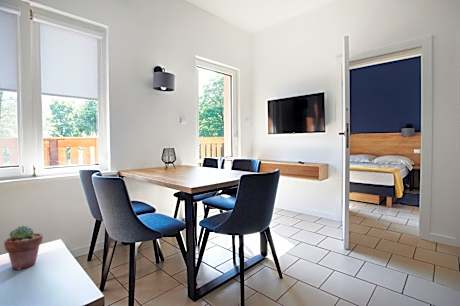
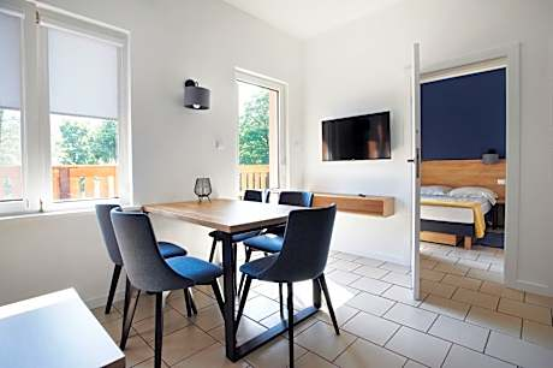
- potted succulent [3,225,44,271]
